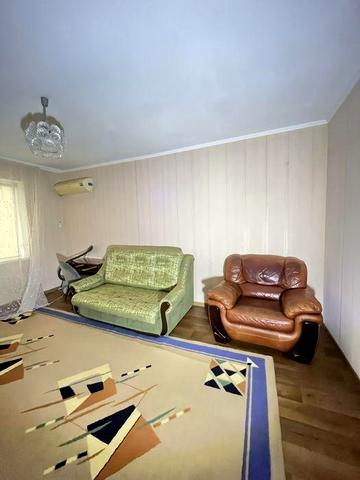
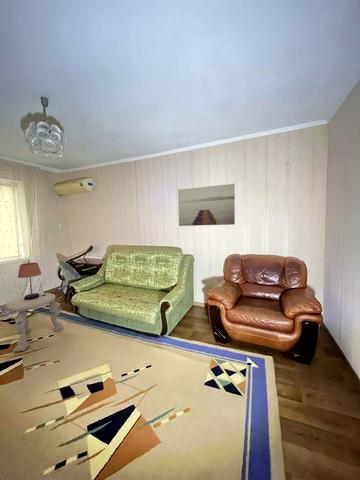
+ wall art [177,183,236,227]
+ table lamp [17,260,46,300]
+ side table [4,292,64,353]
